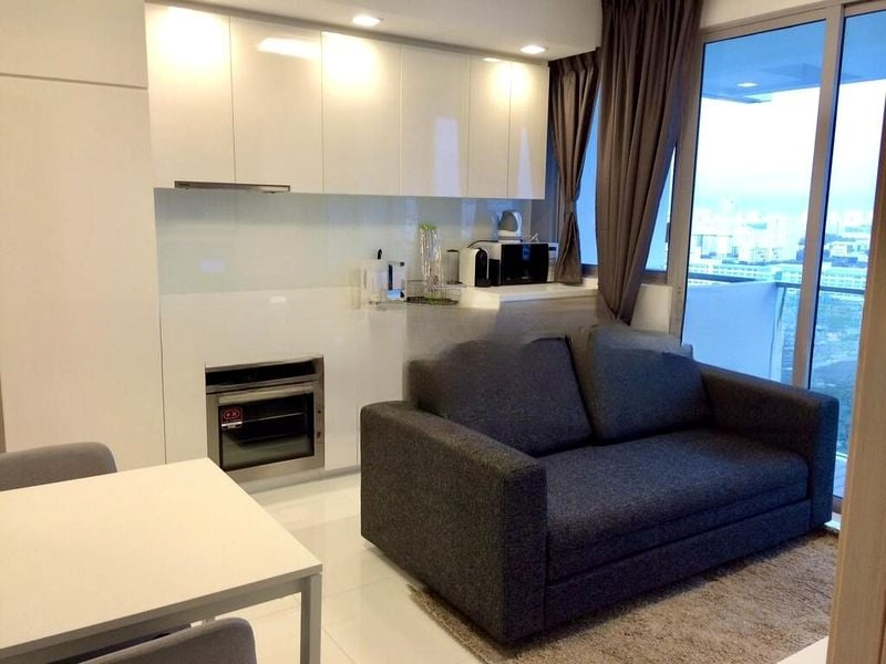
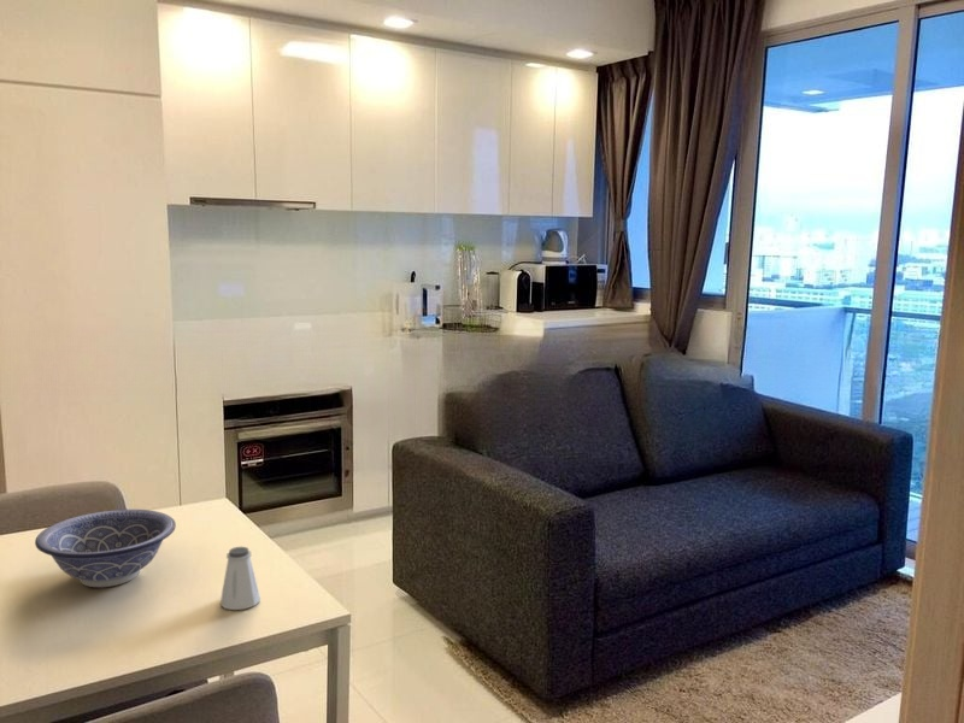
+ decorative bowl [34,509,177,588]
+ saltshaker [219,546,261,611]
